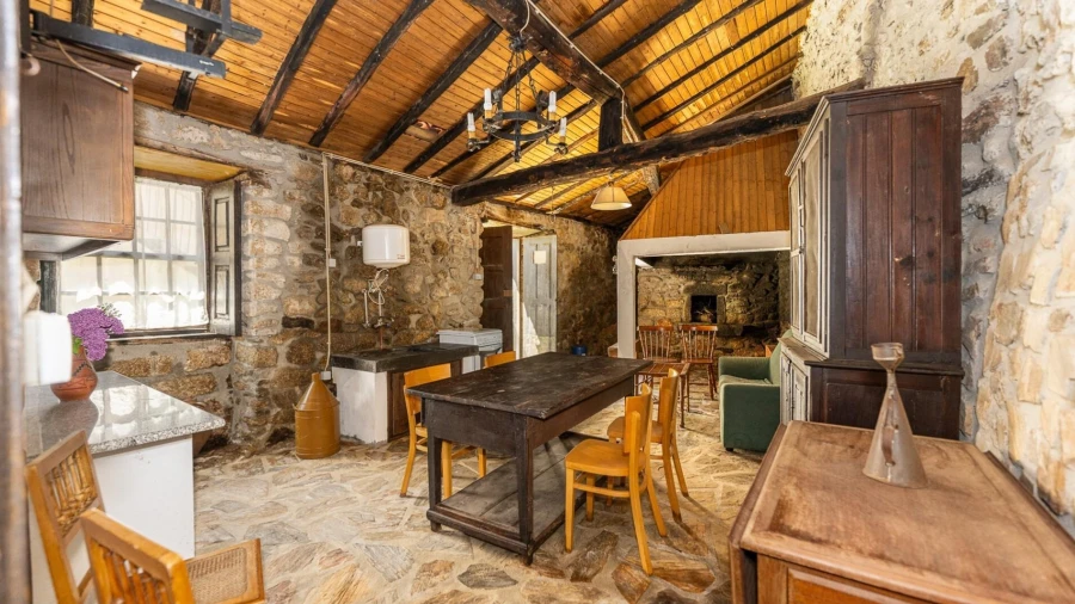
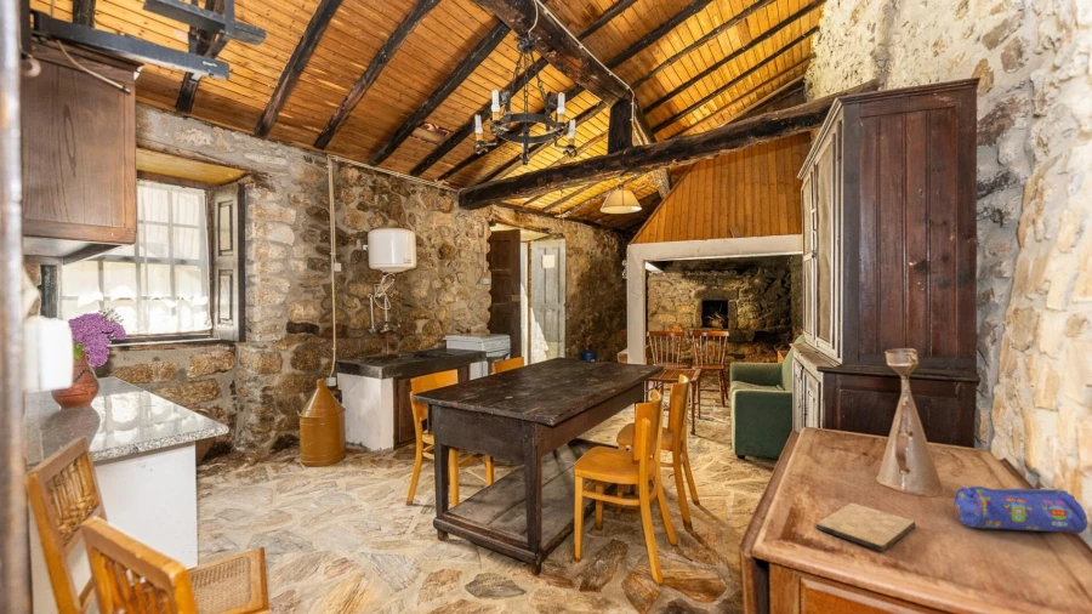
+ pencil case [954,485,1088,535]
+ cutting board [815,502,917,552]
